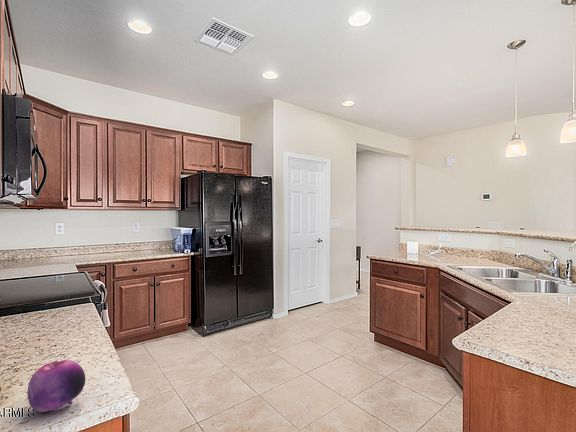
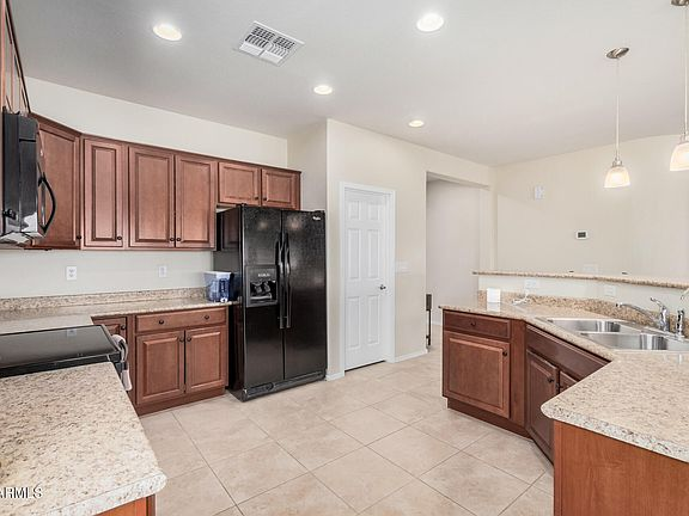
- fruit [27,359,86,413]
